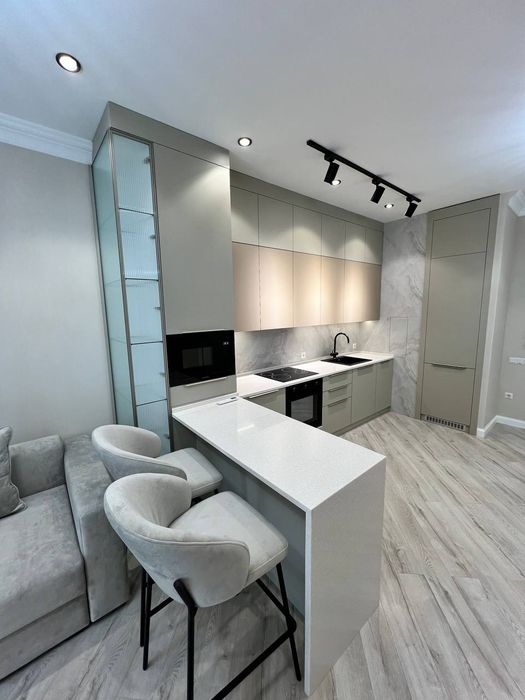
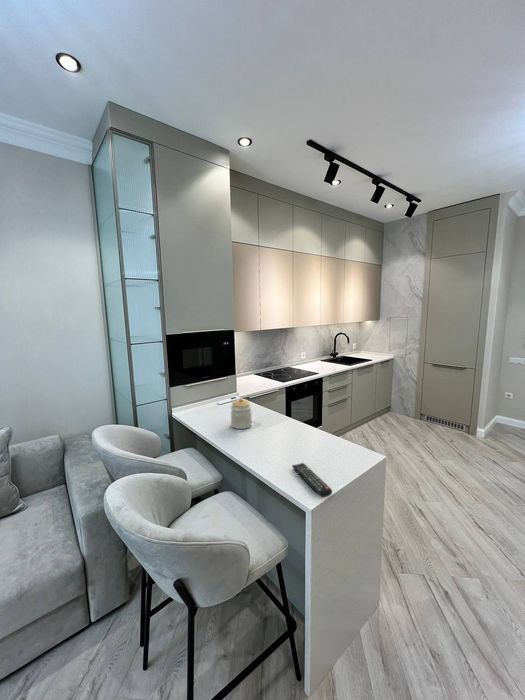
+ jar [230,397,253,430]
+ remote control [291,462,333,498]
